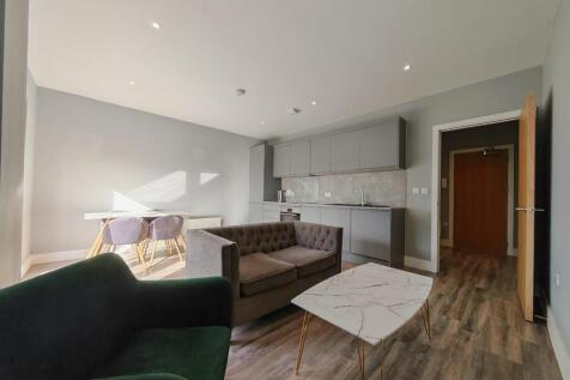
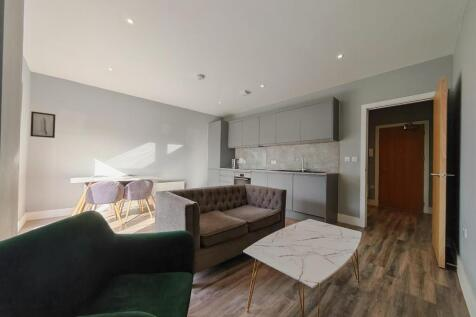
+ wall art [29,110,56,139]
